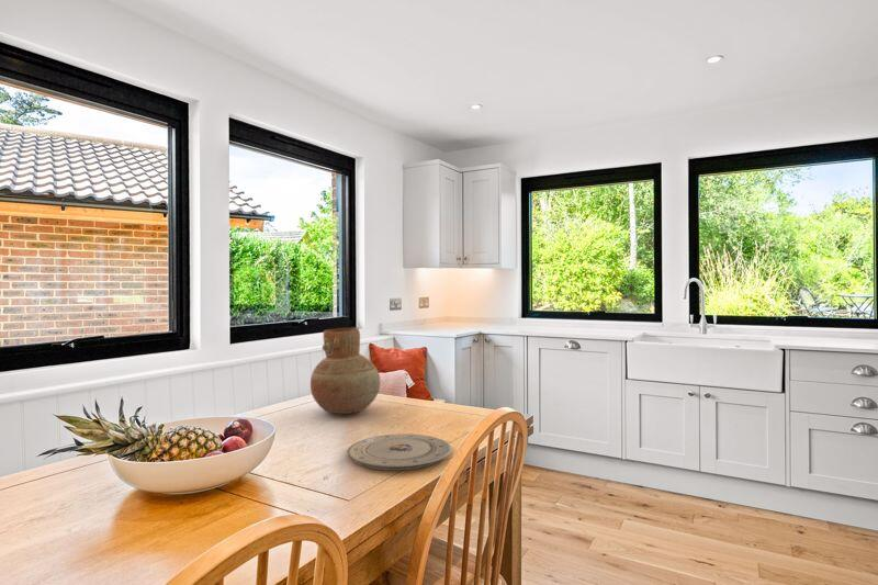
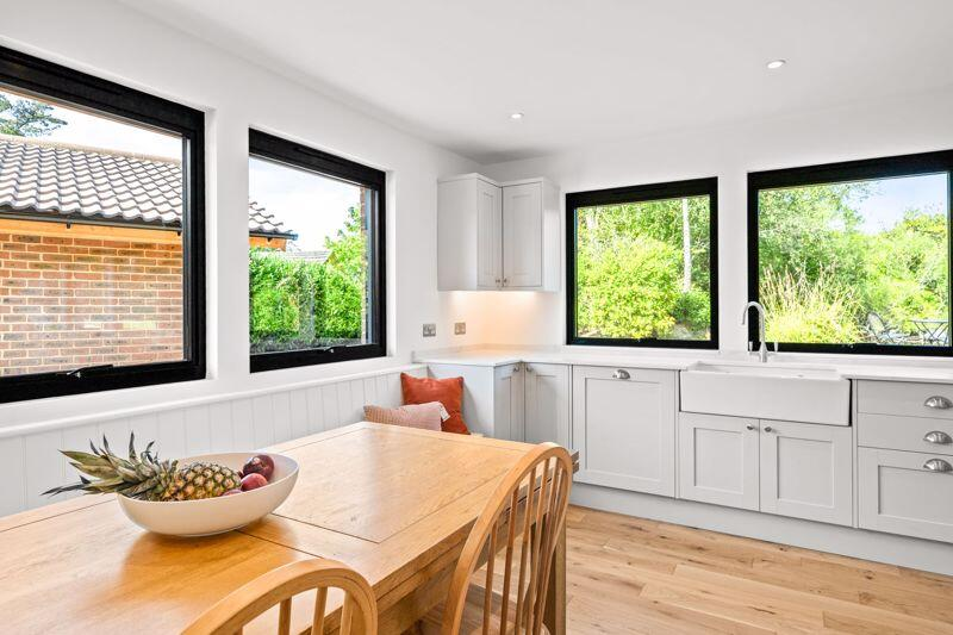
- plate [347,432,452,471]
- vase [309,326,381,415]
